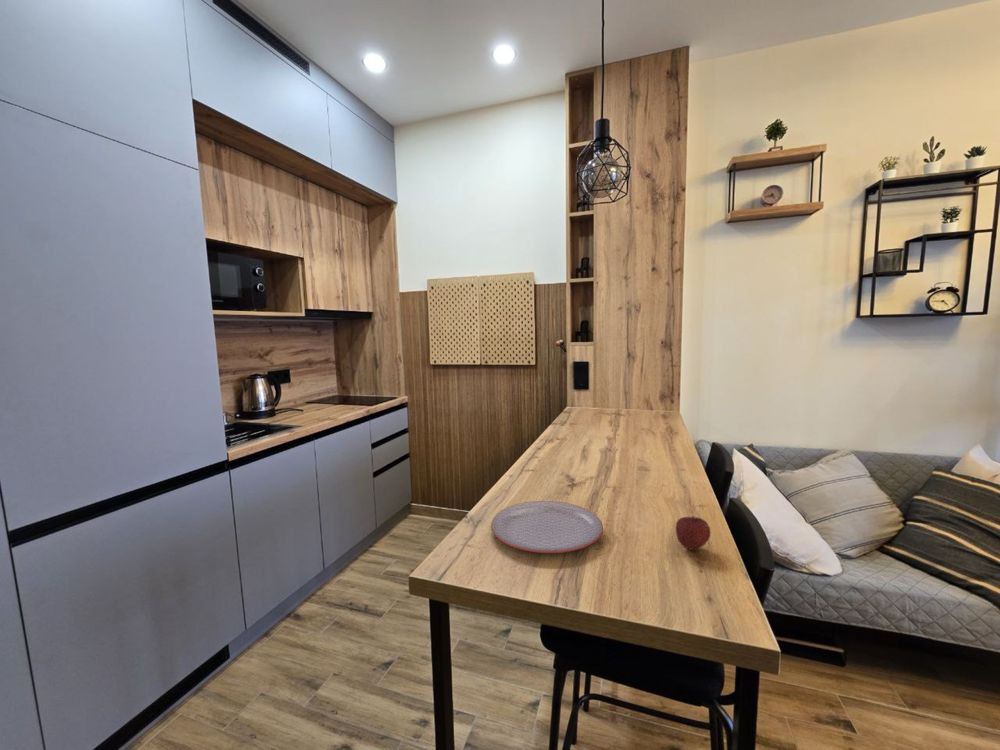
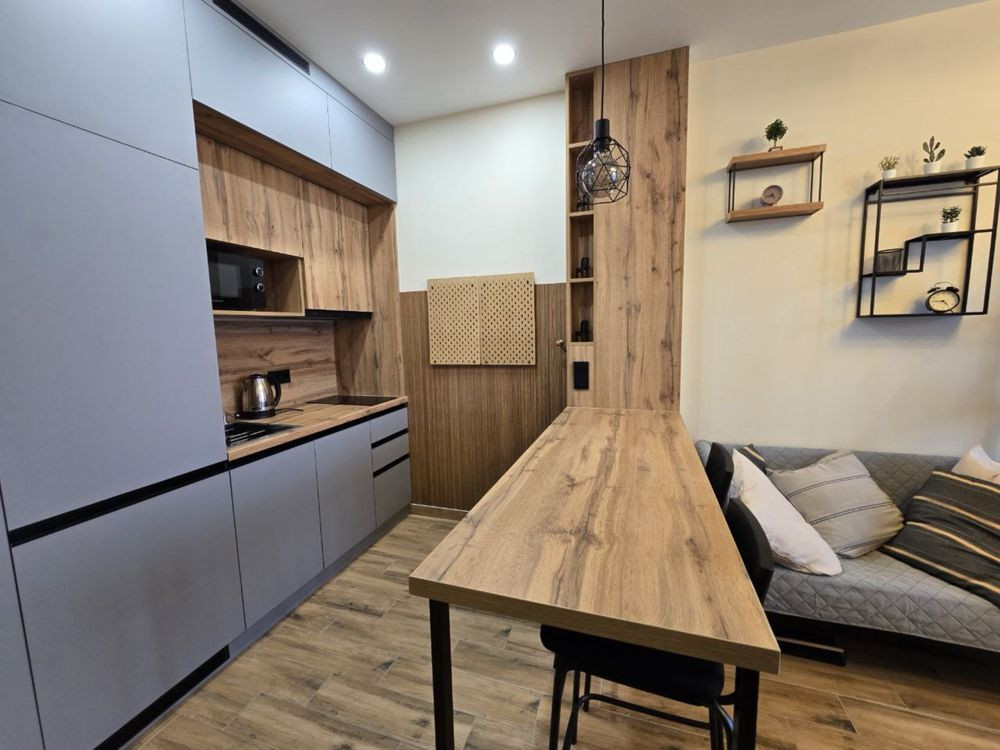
- plate [490,500,604,554]
- fruit [675,515,712,551]
